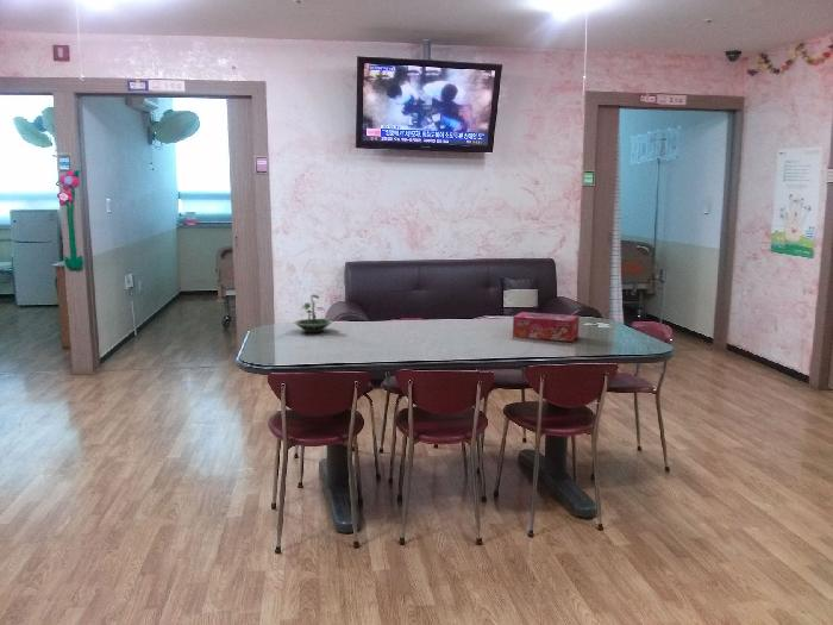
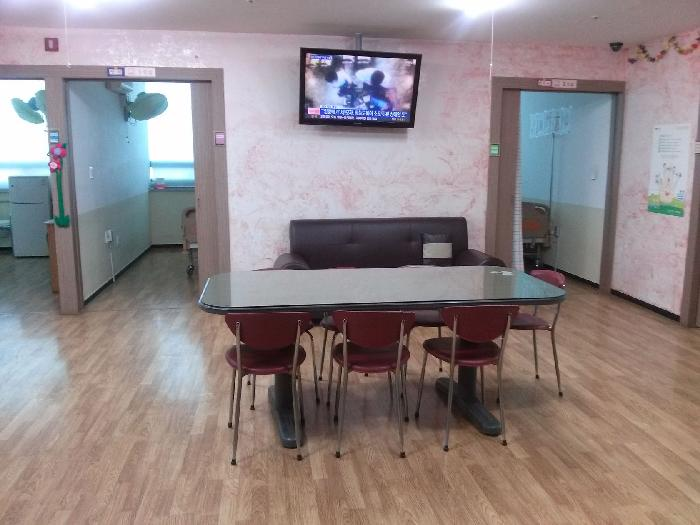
- tissue box [512,311,580,343]
- terrarium [293,293,333,333]
